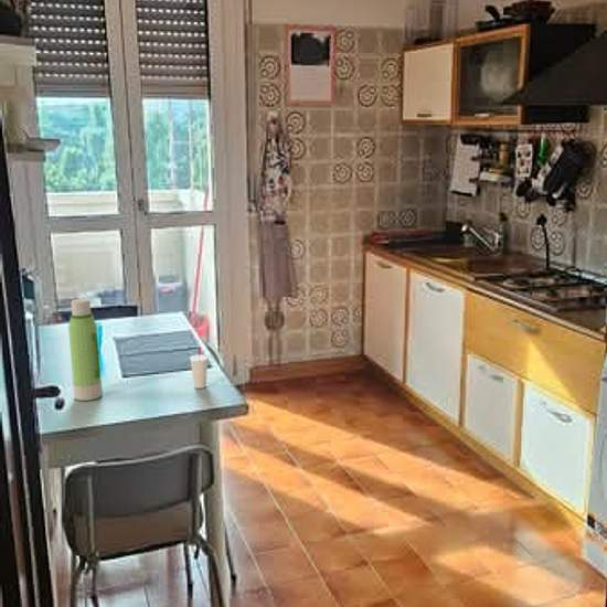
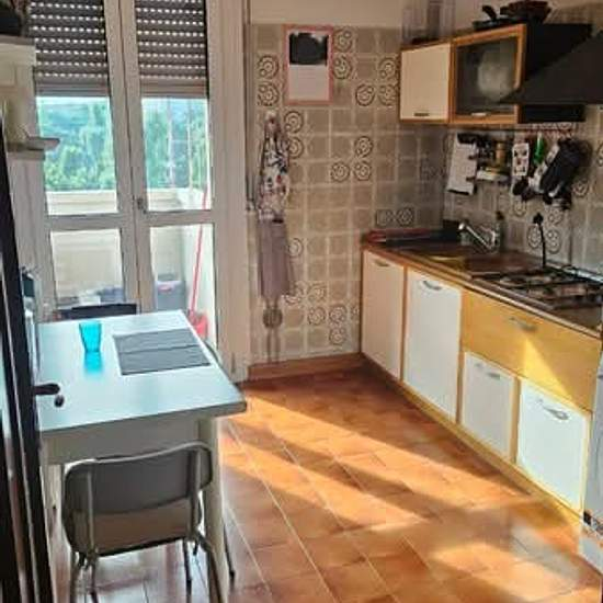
- water bottle [67,298,104,402]
- cup [189,345,210,390]
